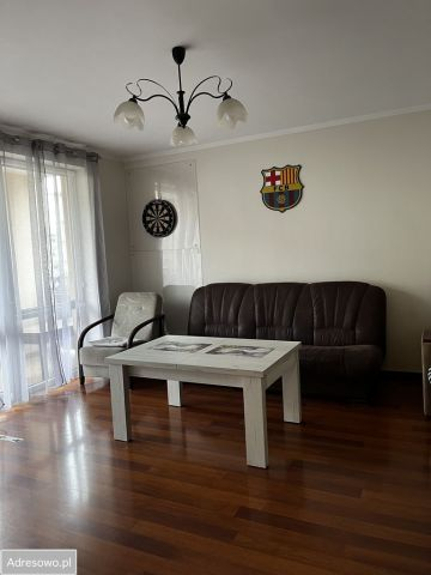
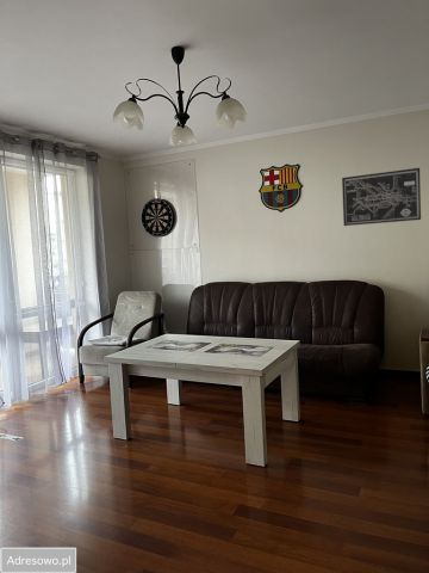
+ wall art [341,167,422,227]
